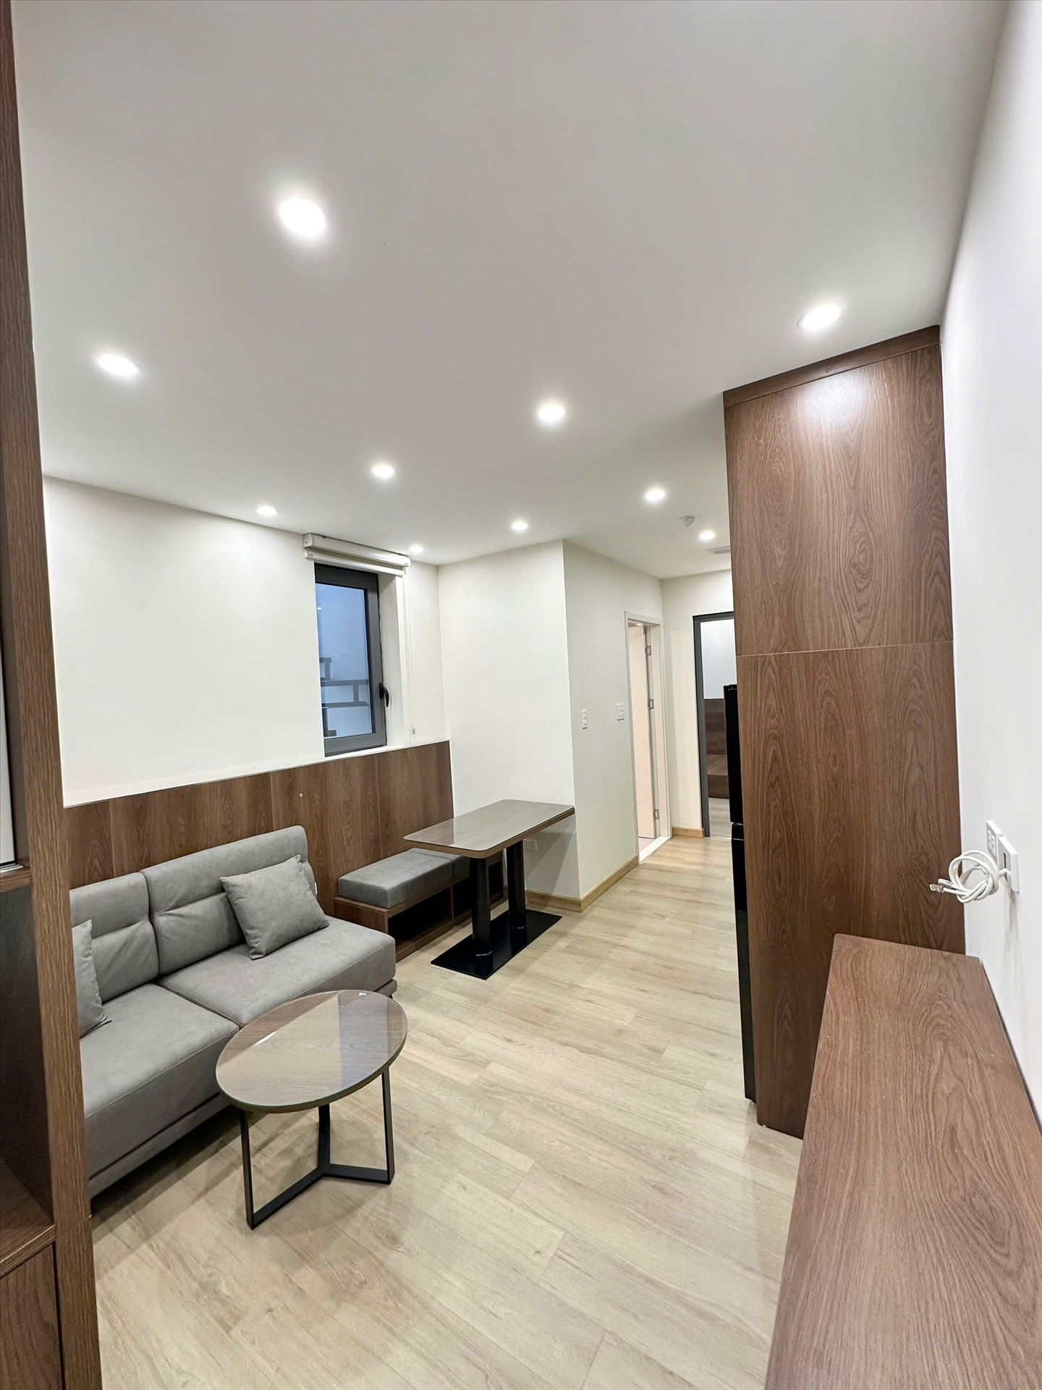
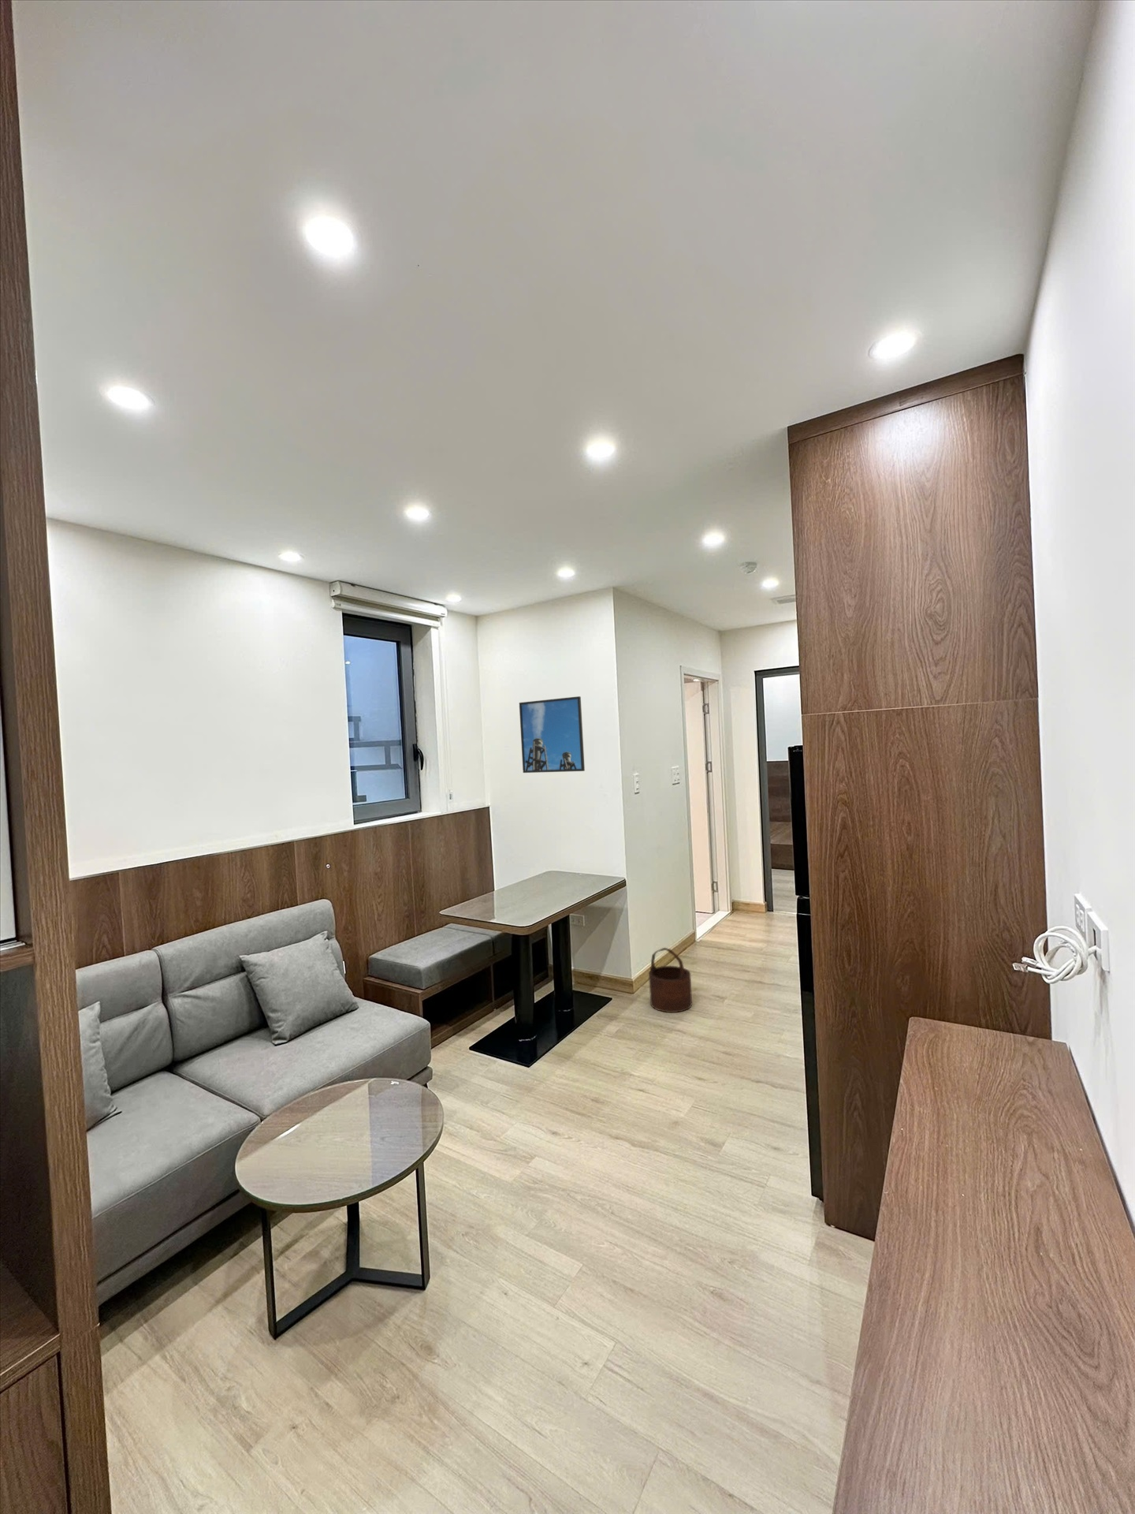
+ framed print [519,695,585,774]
+ wooden bucket [647,947,693,1013]
